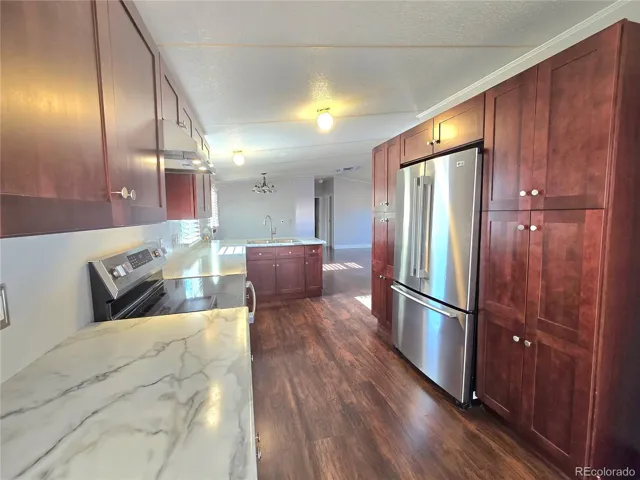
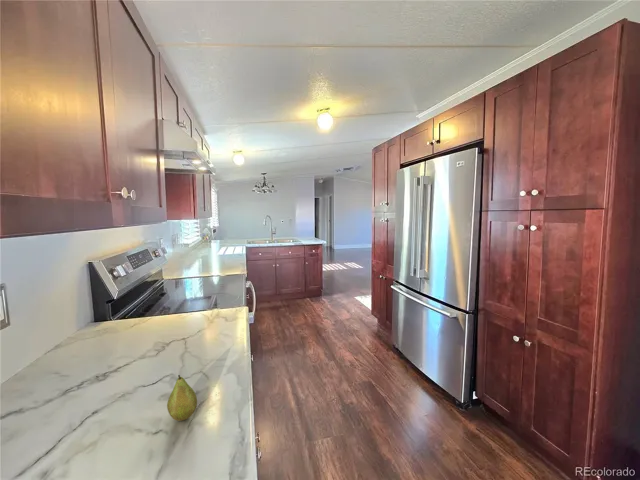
+ fruit [166,374,198,422]
